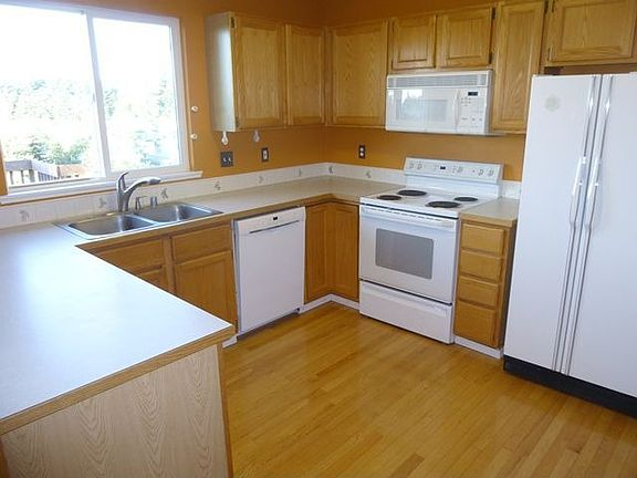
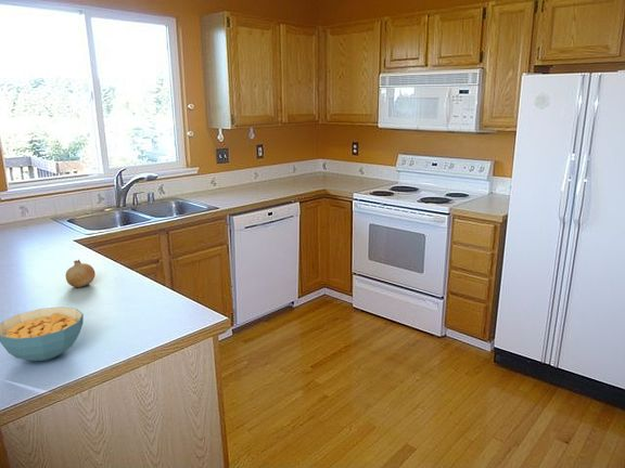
+ fruit [65,259,97,288]
+ cereal bowl [0,306,85,362]
